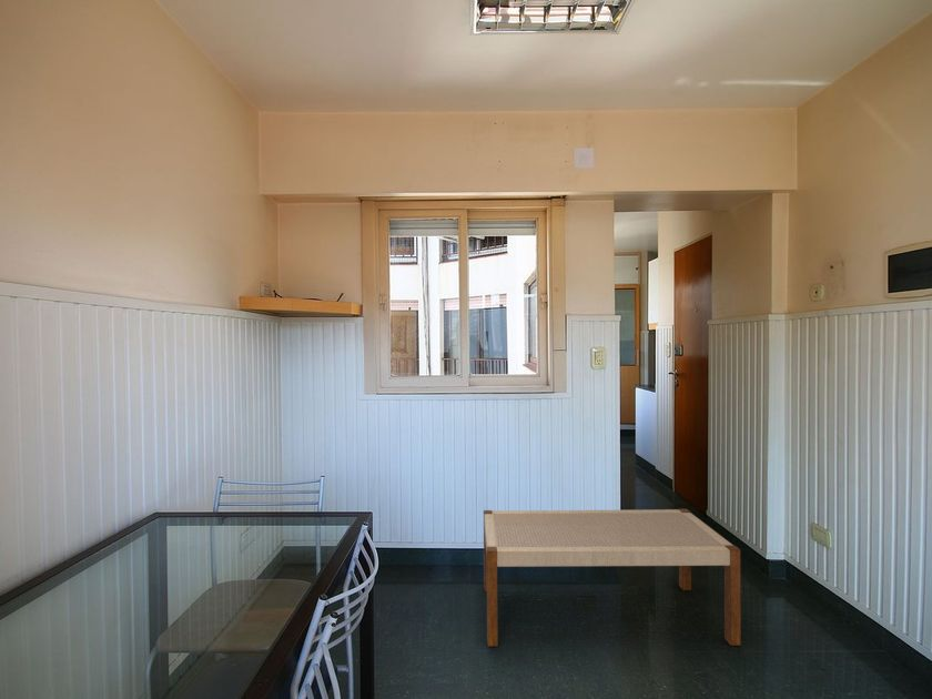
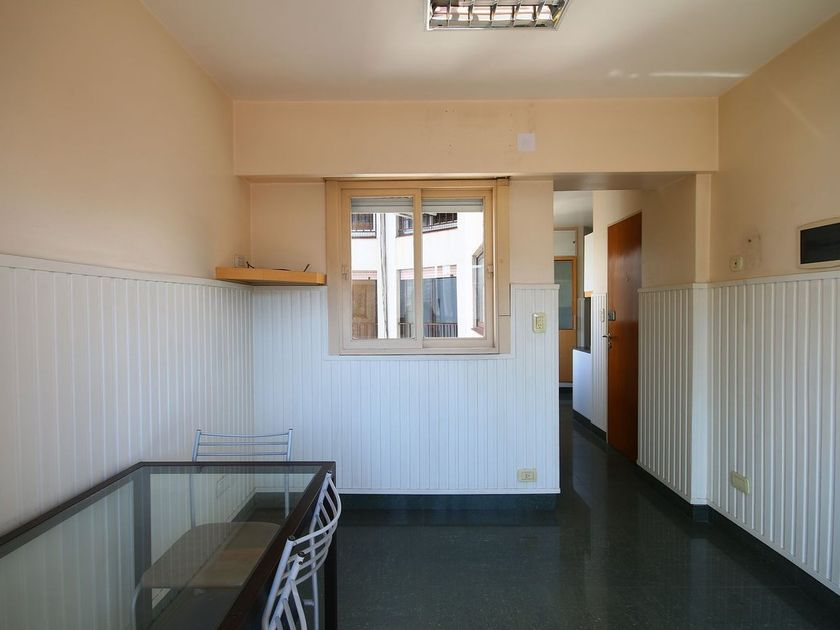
- bench [483,508,742,648]
